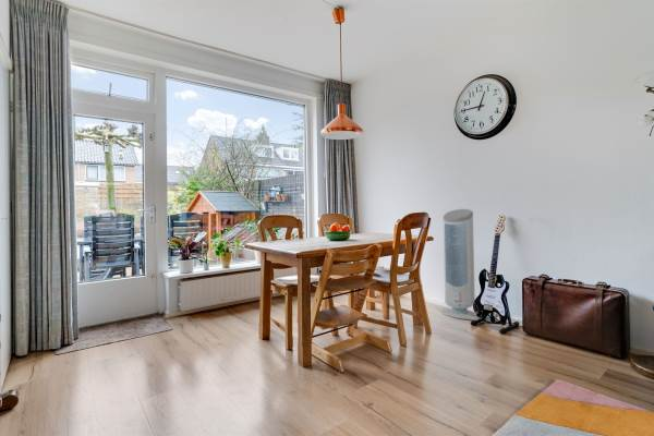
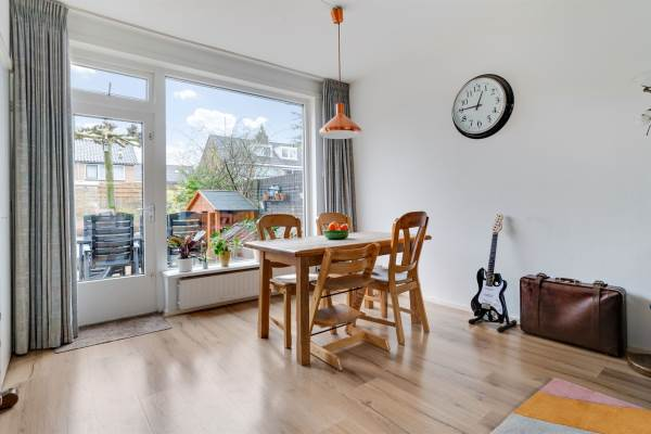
- air purifier [437,208,481,322]
